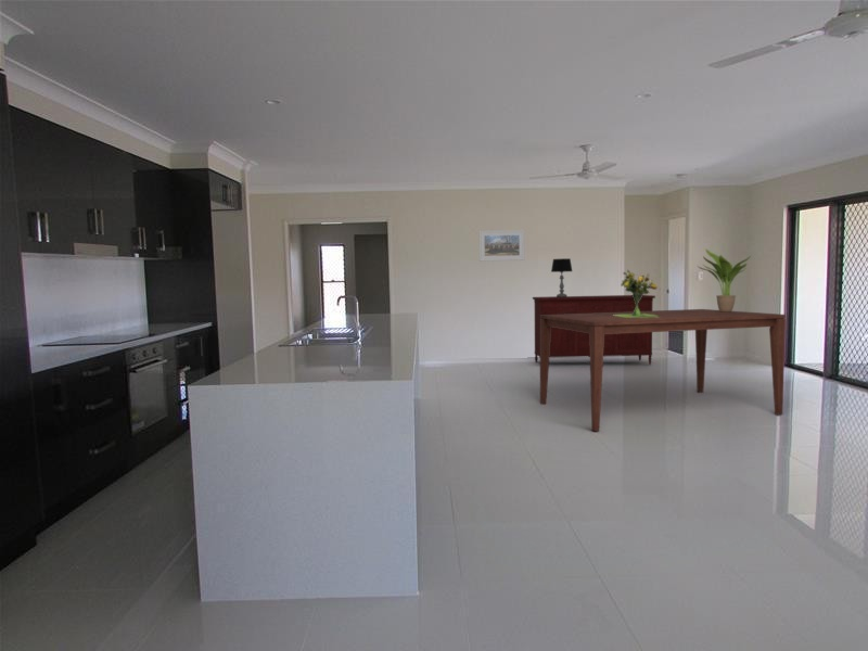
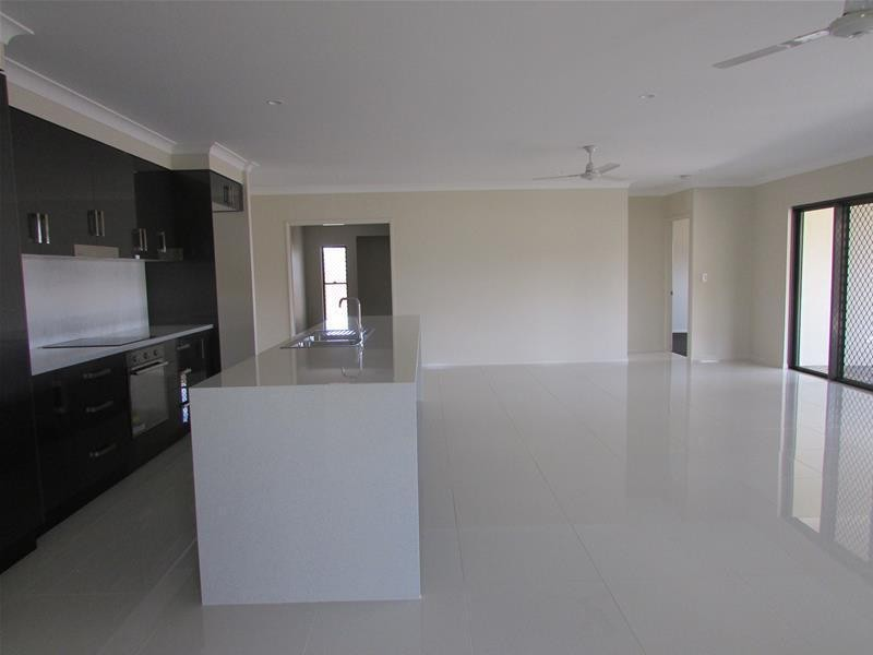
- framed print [478,229,525,263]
- table lamp [550,257,573,297]
- sideboard [532,294,656,366]
- dining table [539,308,787,432]
- potted plant [697,248,752,311]
- bouquet [613,269,659,318]
